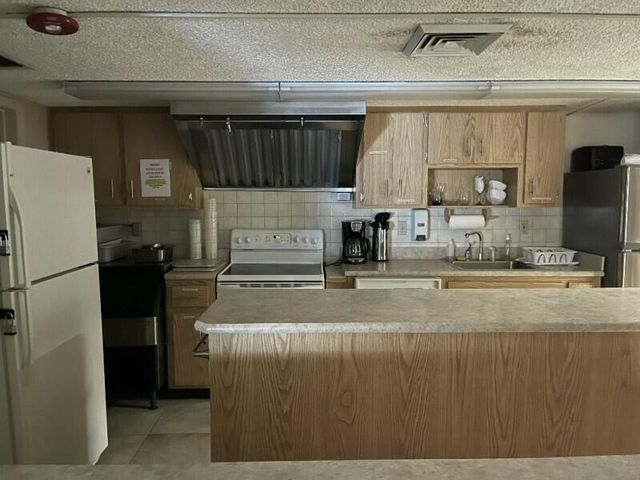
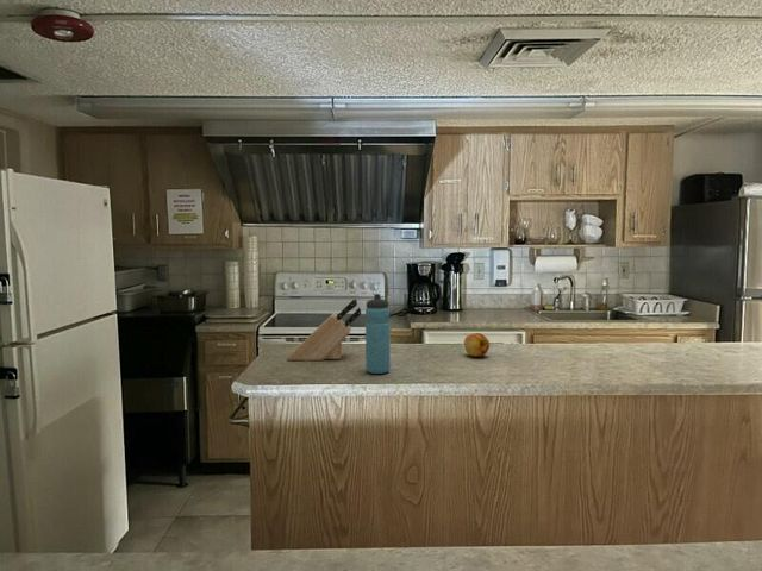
+ fruit [463,332,491,358]
+ knife block [286,297,362,362]
+ water bottle [364,293,392,375]
